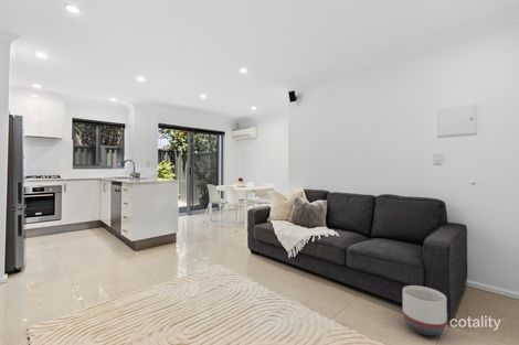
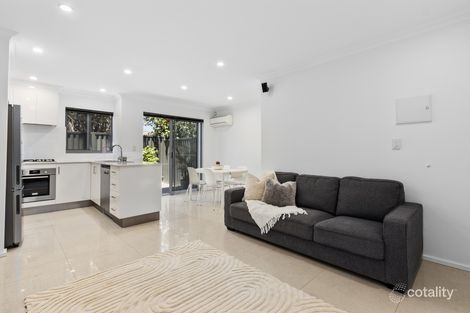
- planter [402,284,448,336]
